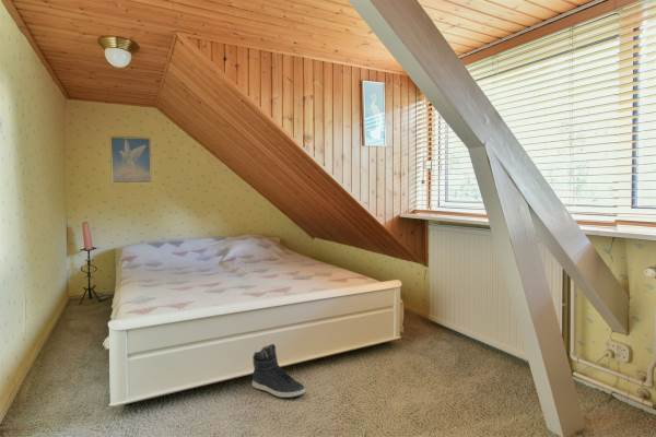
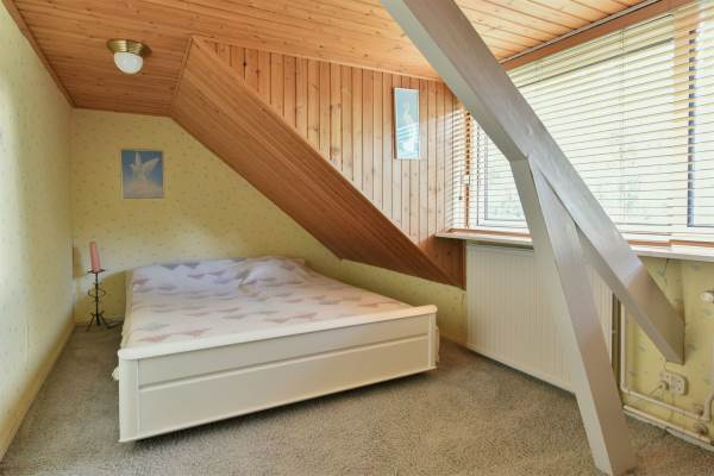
- sneaker [251,343,306,399]
